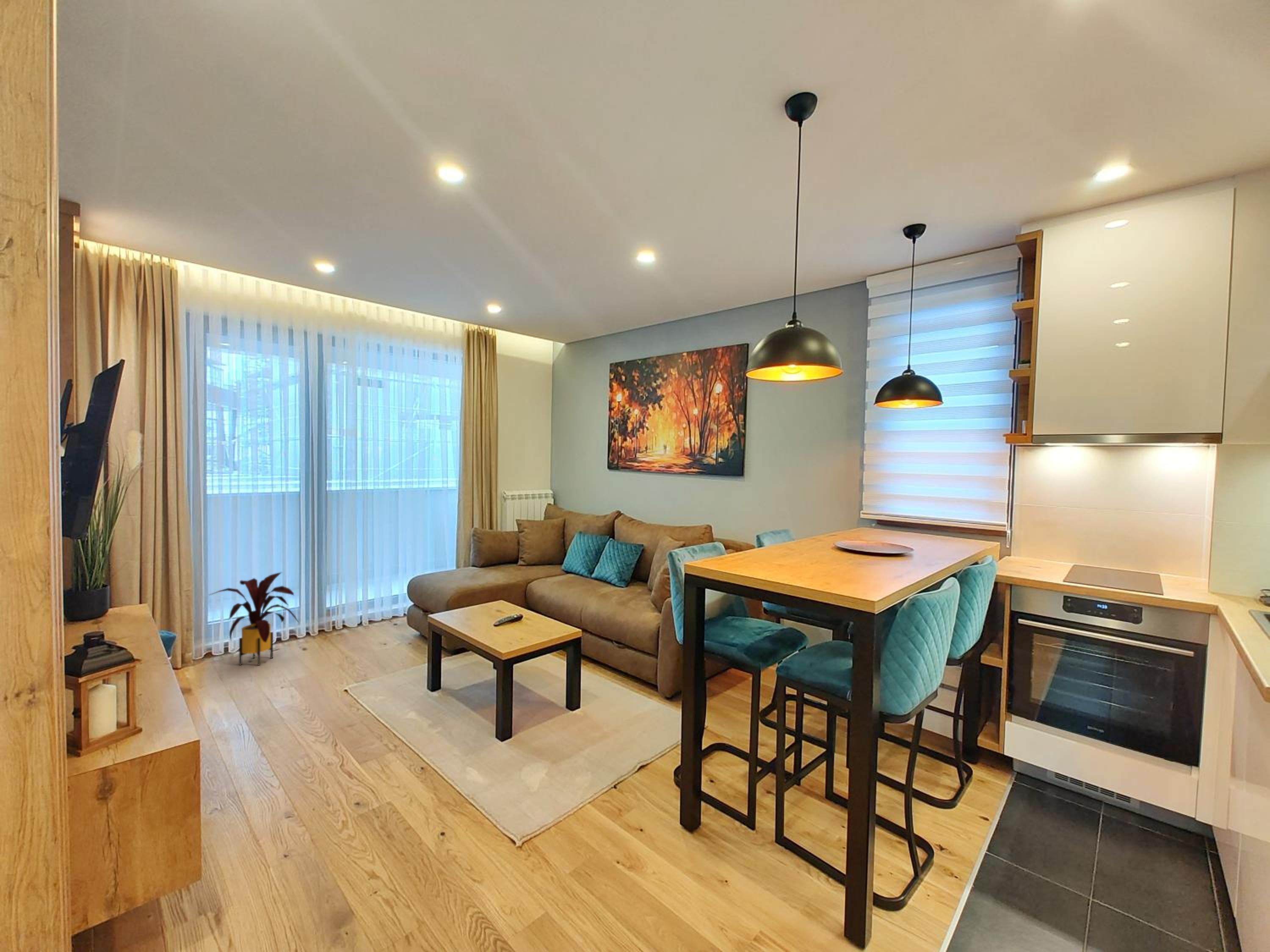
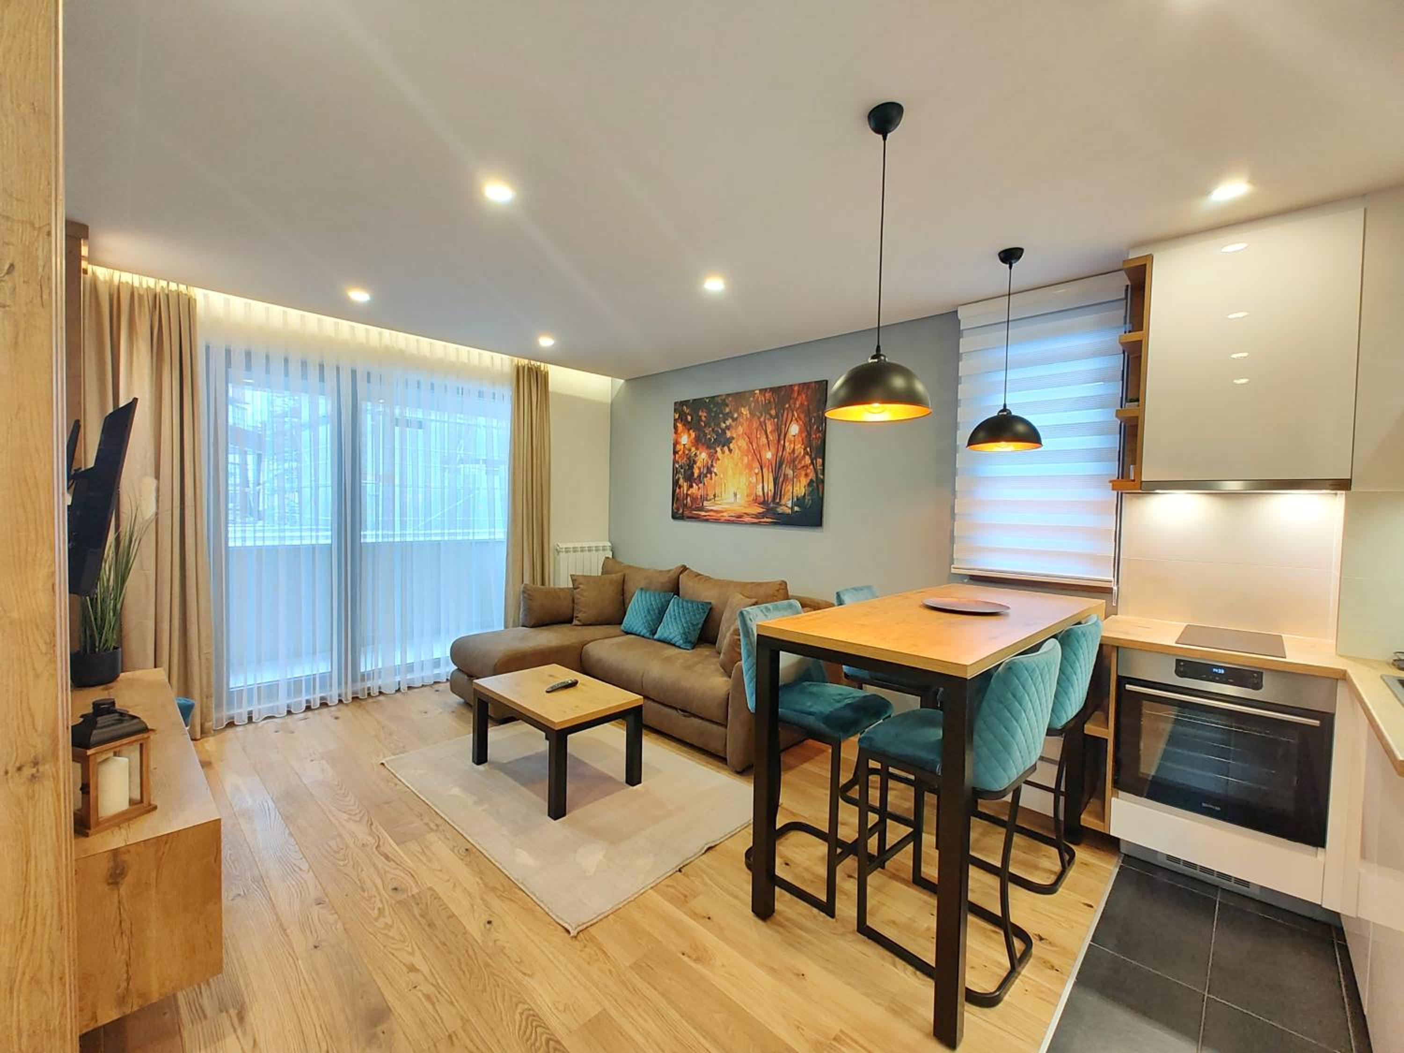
- house plant [208,572,300,666]
